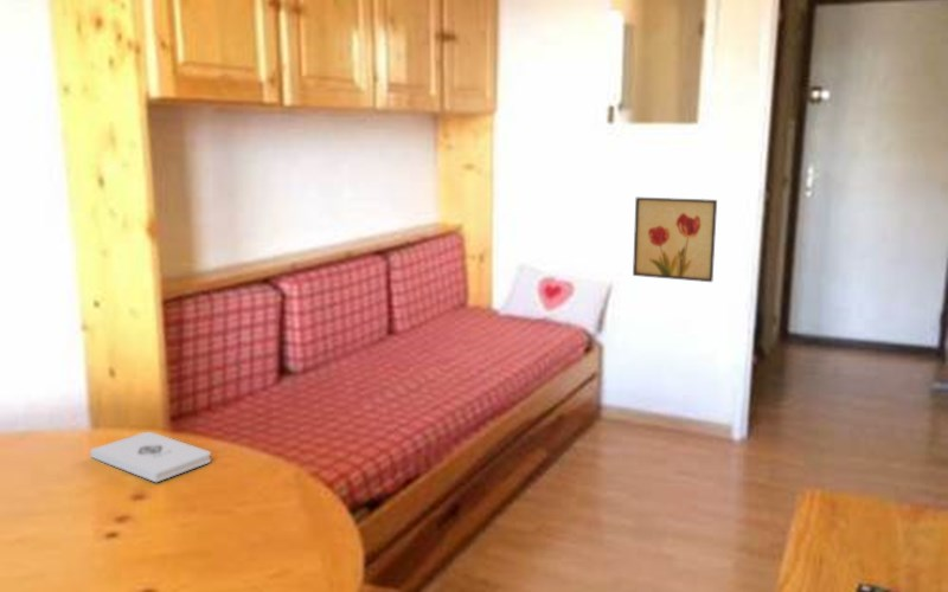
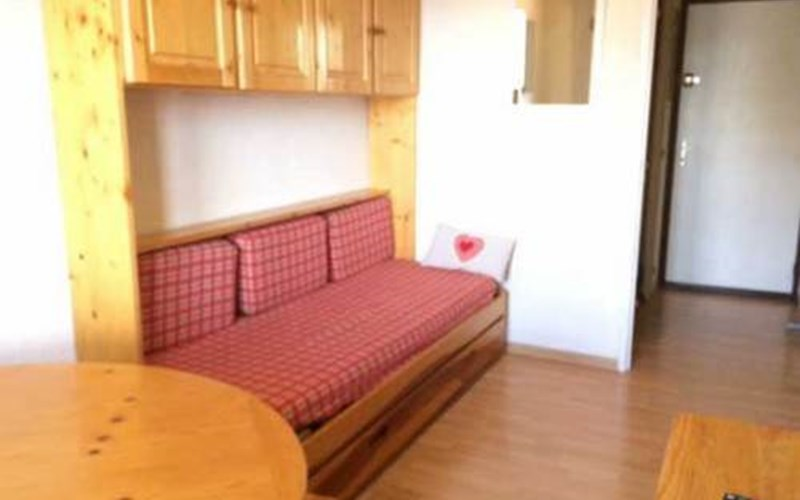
- notepad [89,431,212,483]
- wall art [632,197,718,283]
